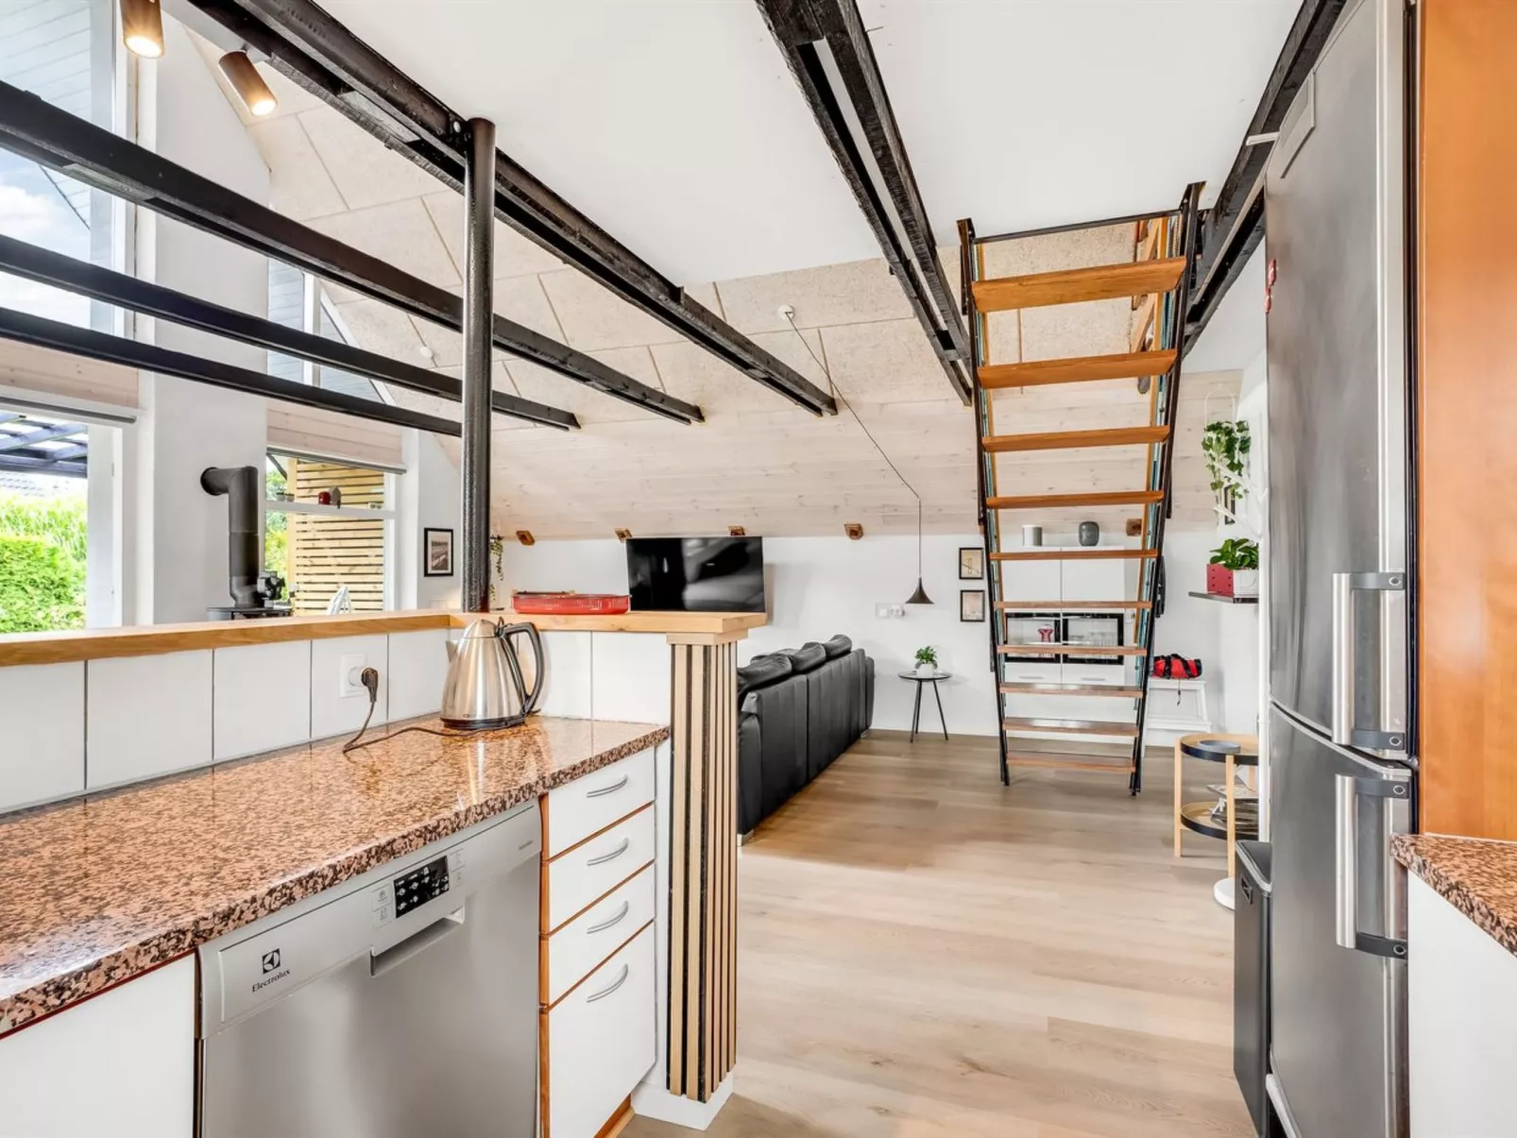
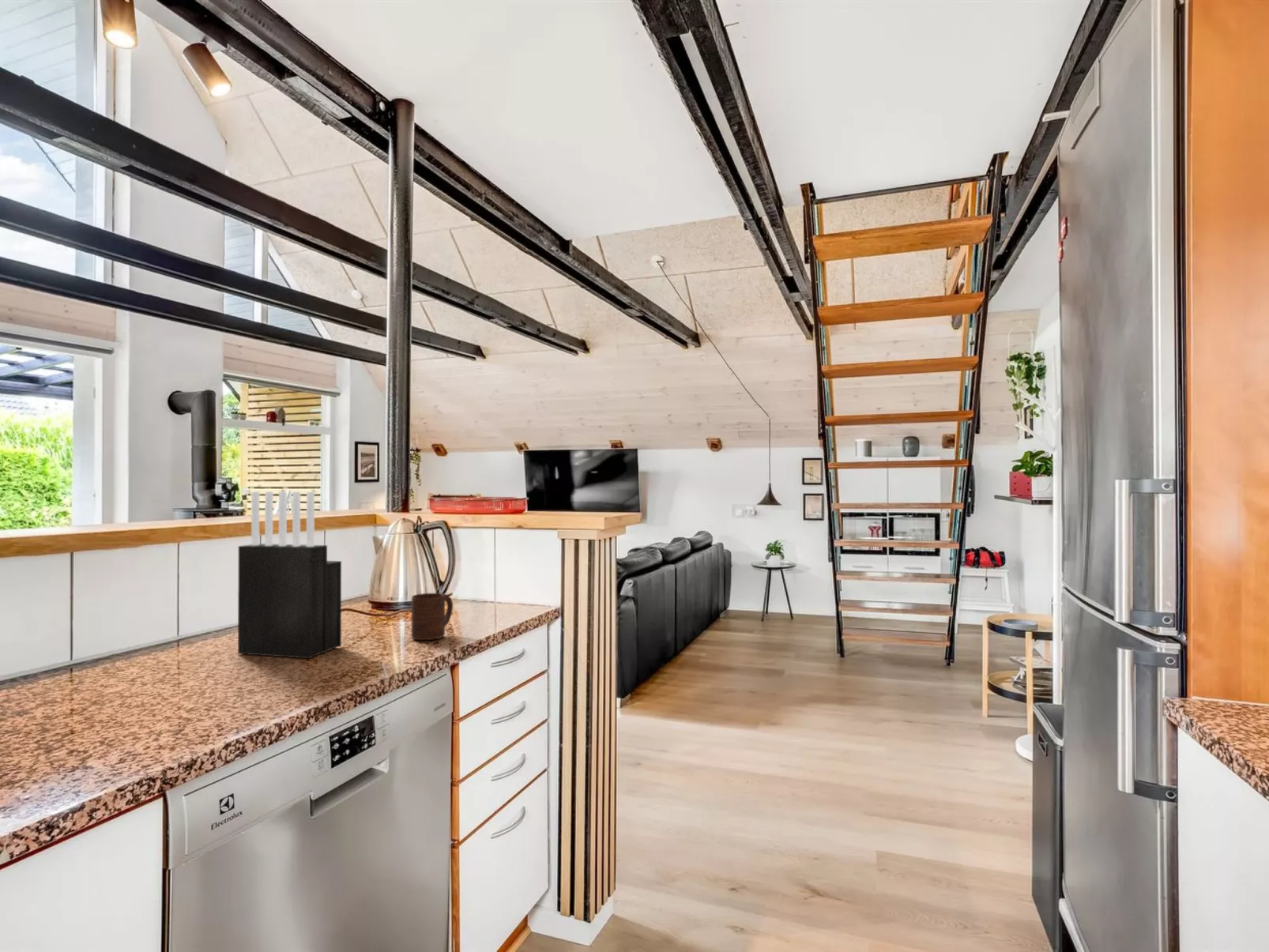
+ cup [411,593,454,641]
+ knife block [237,491,342,659]
